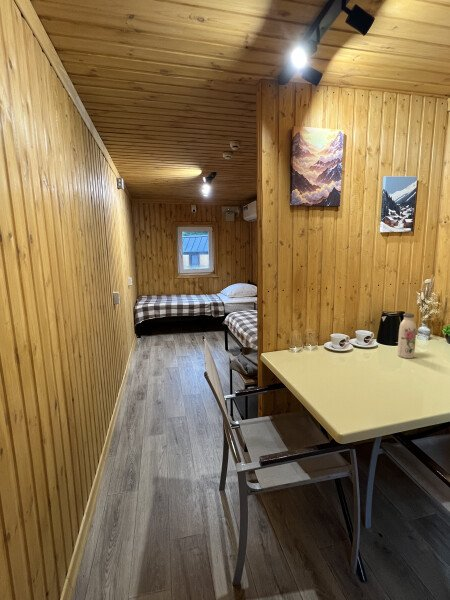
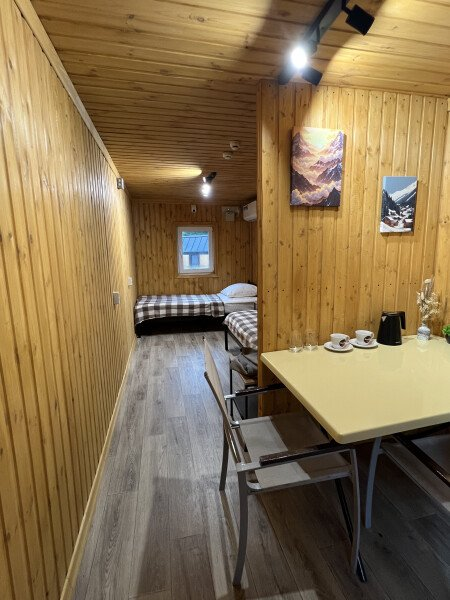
- water bottle [397,312,417,359]
